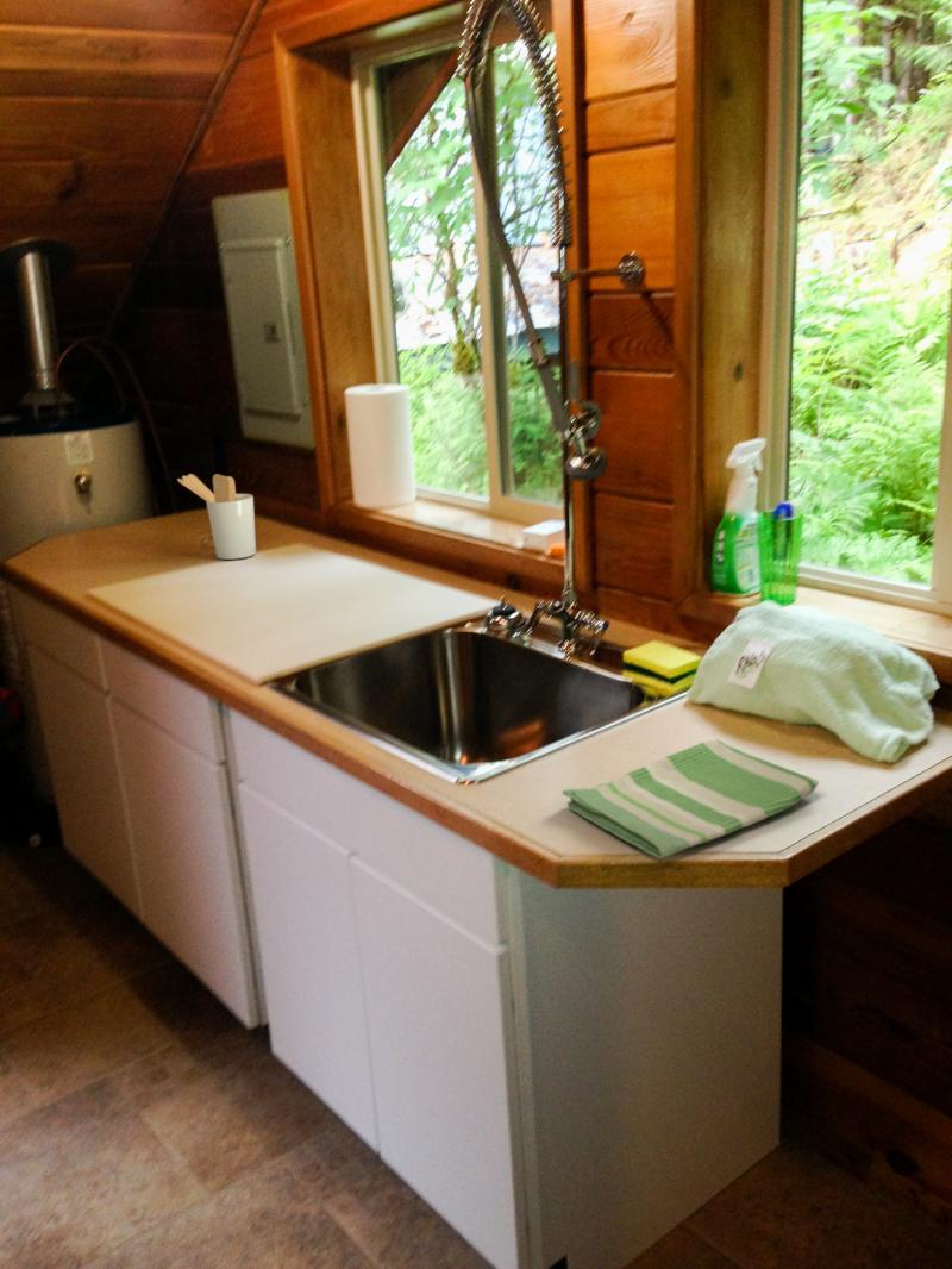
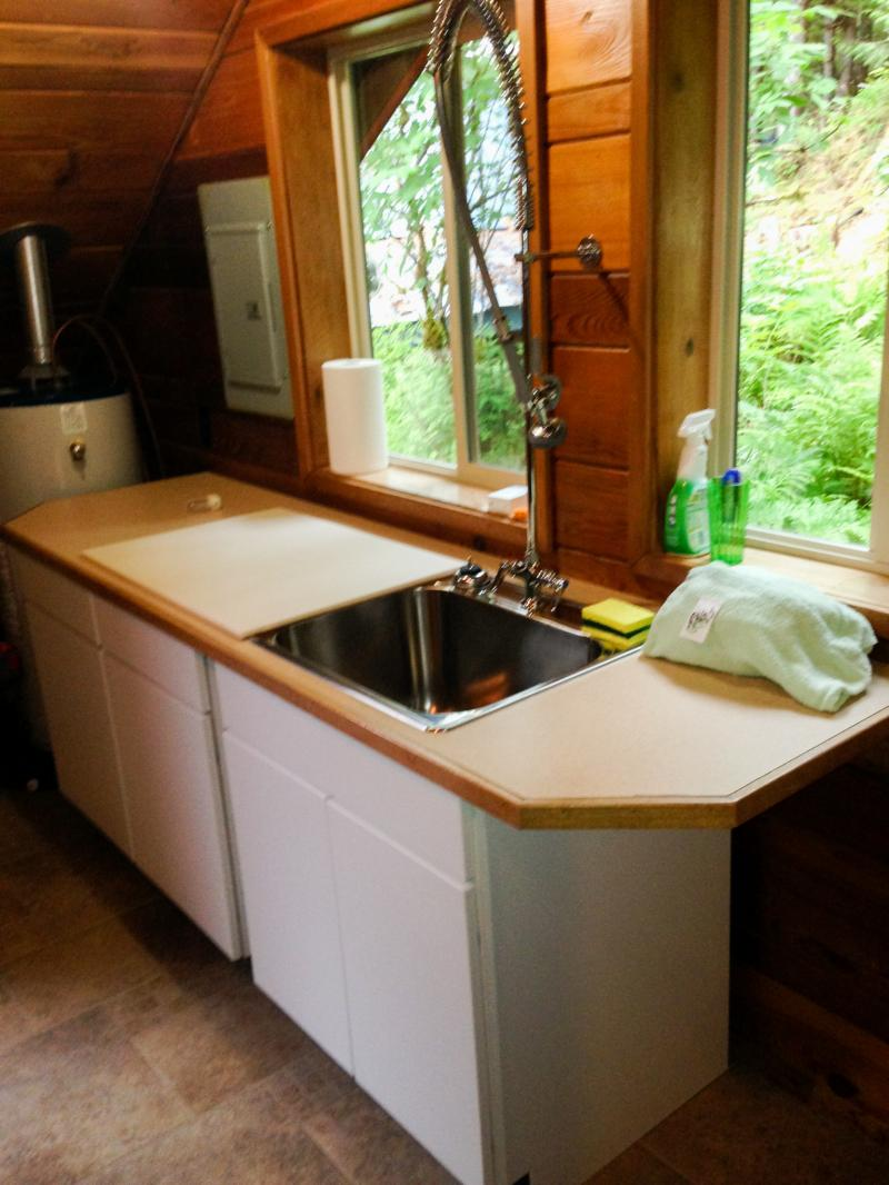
- utensil holder [176,473,257,561]
- dish towel [562,739,820,859]
